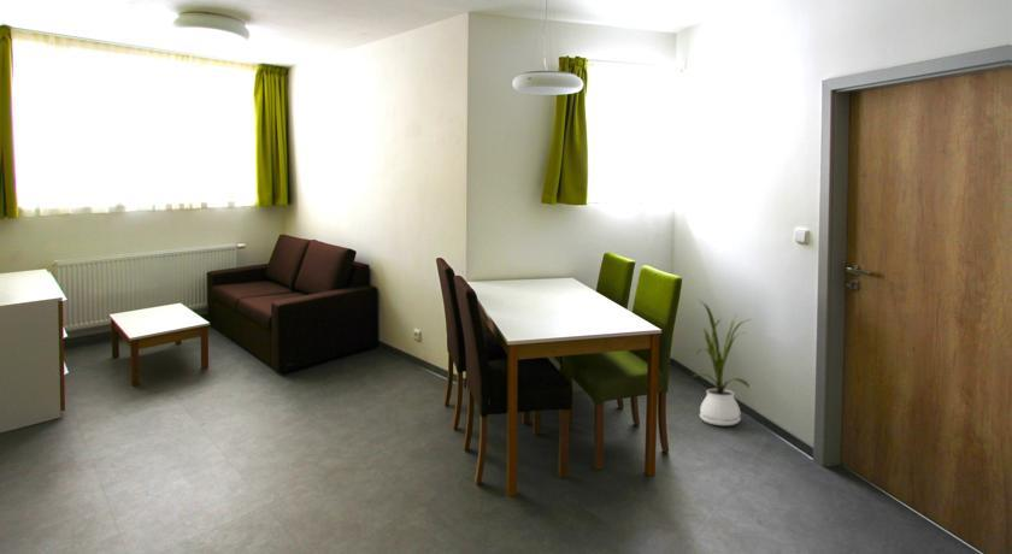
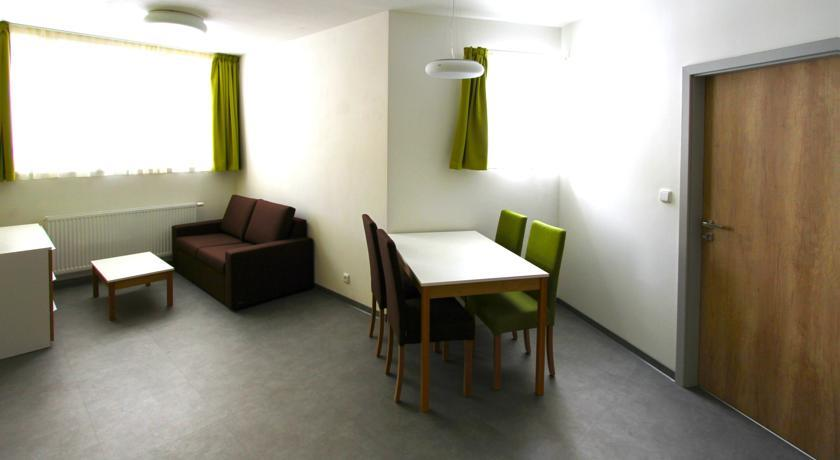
- house plant [692,299,753,426]
